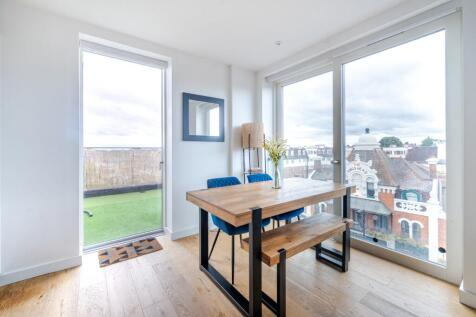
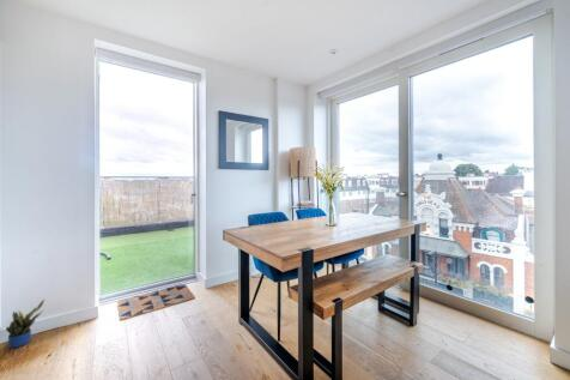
+ potted plant [5,298,46,349]
